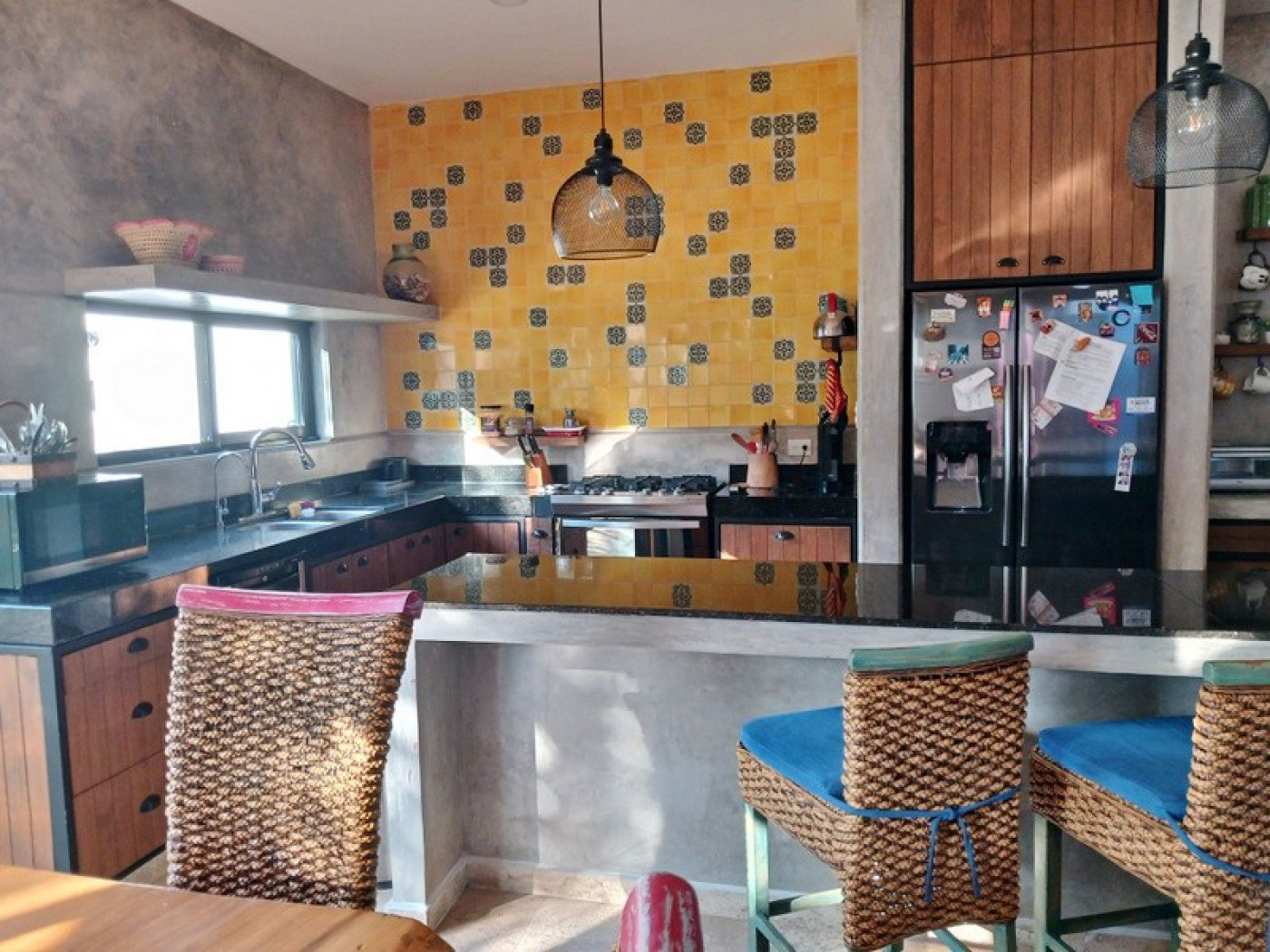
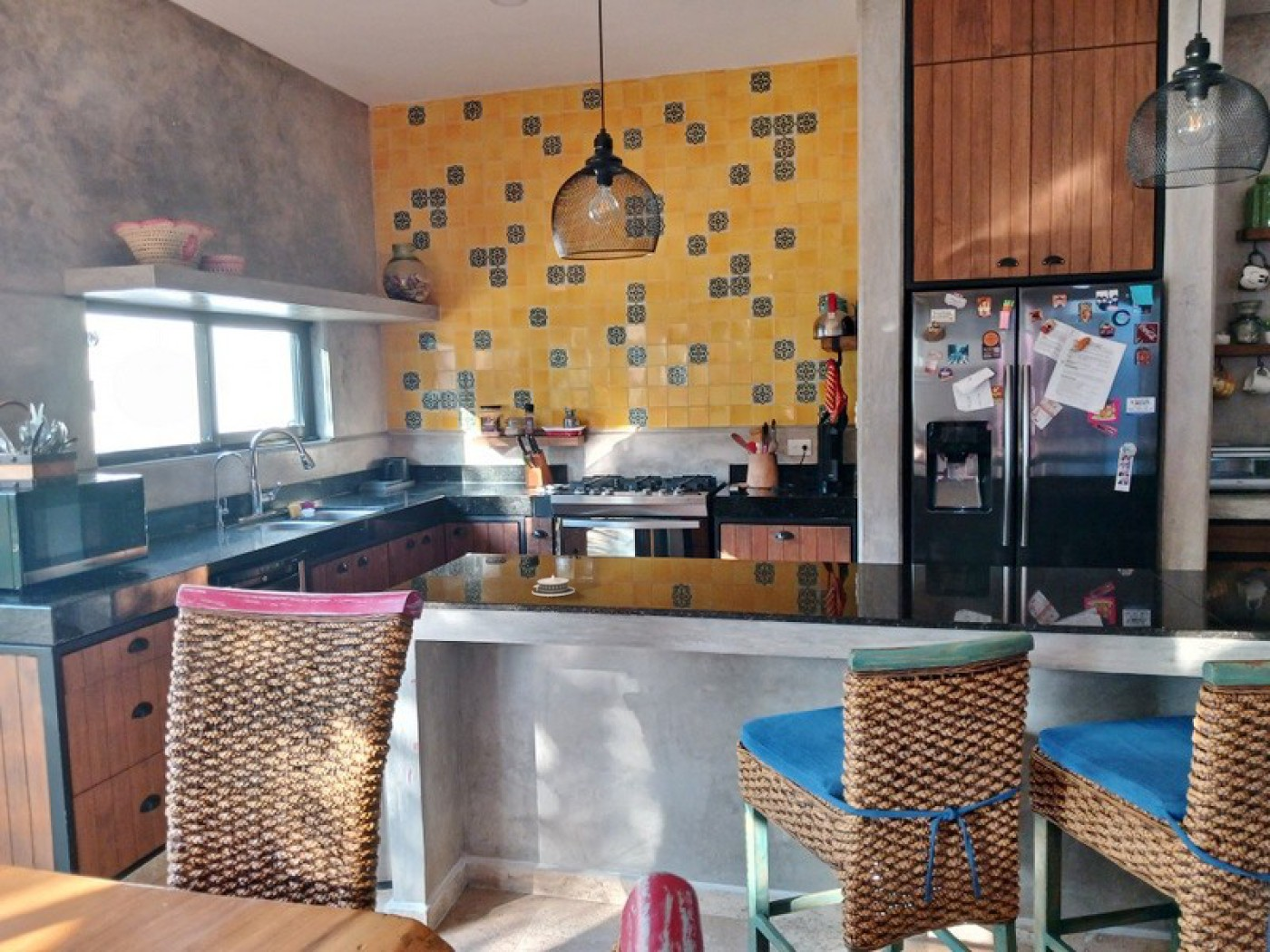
+ architectural model [532,572,576,597]
